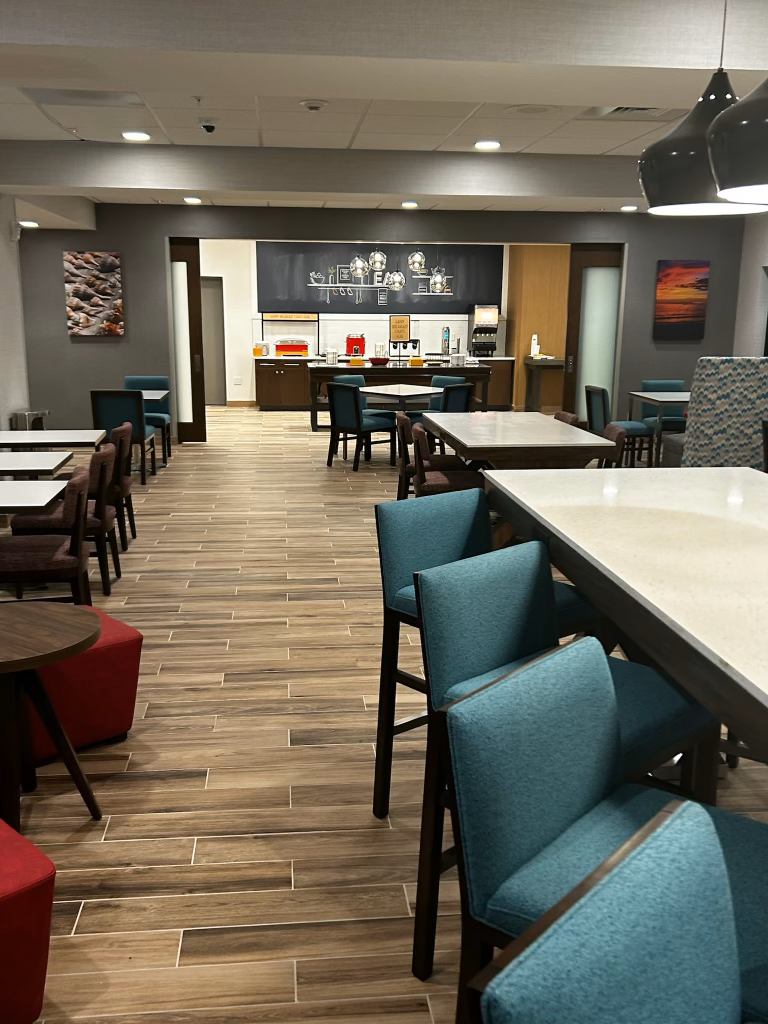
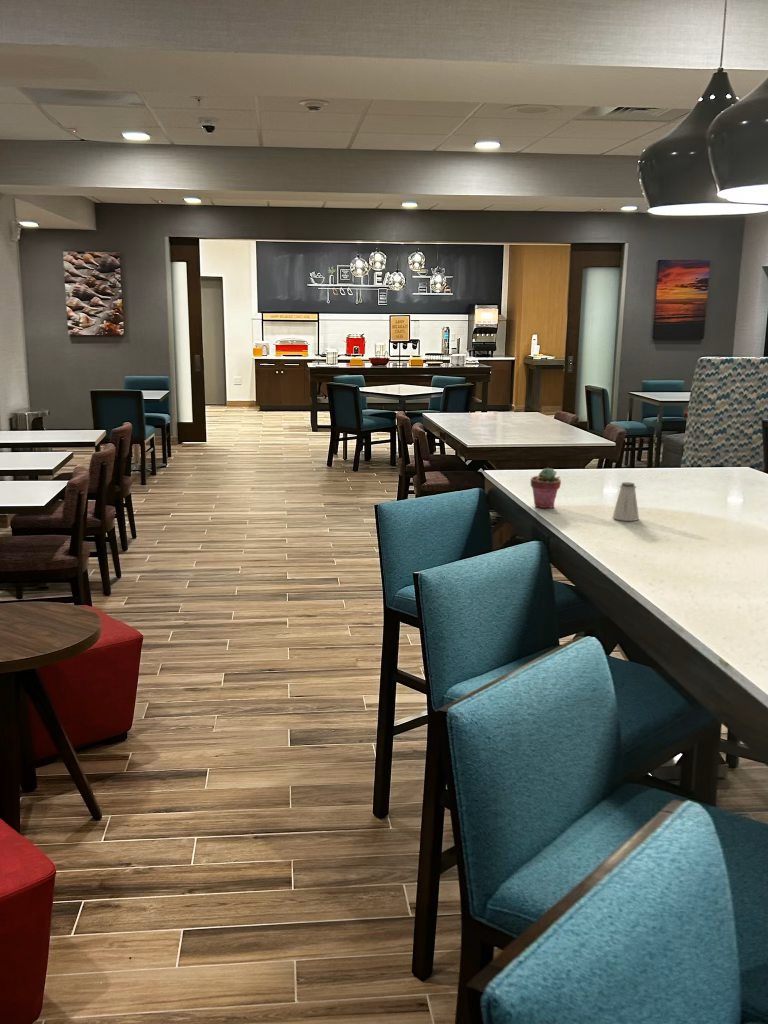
+ potted succulent [530,466,562,509]
+ saltshaker [611,481,640,522]
